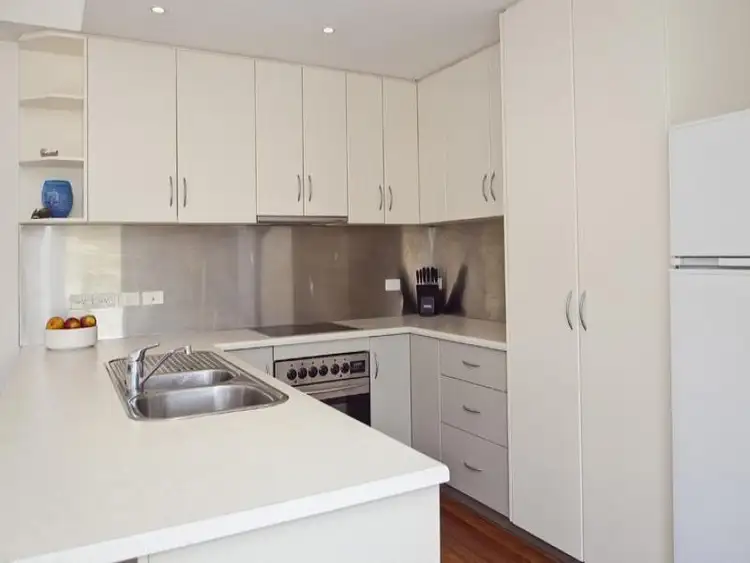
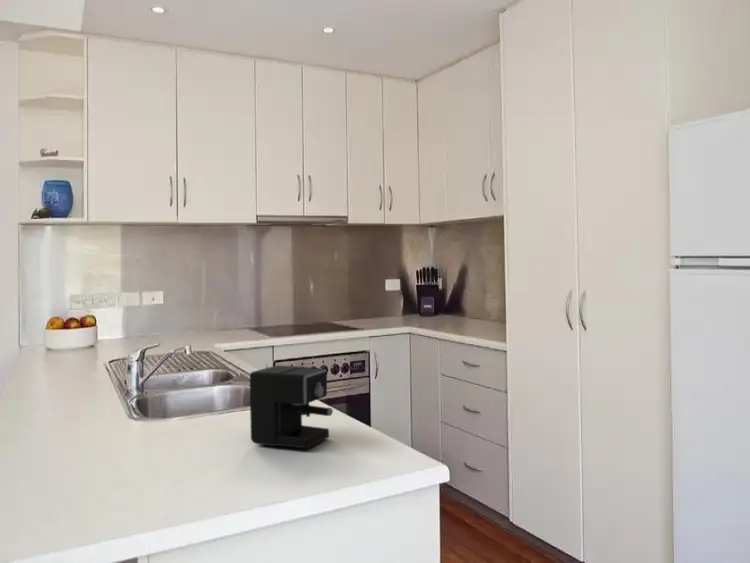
+ coffee maker [249,365,334,450]
